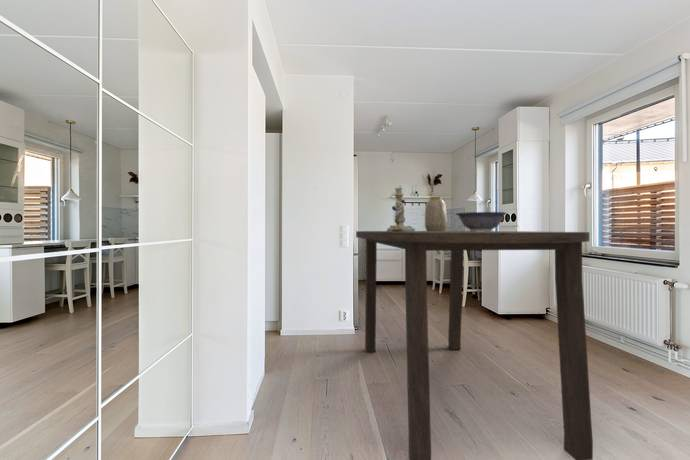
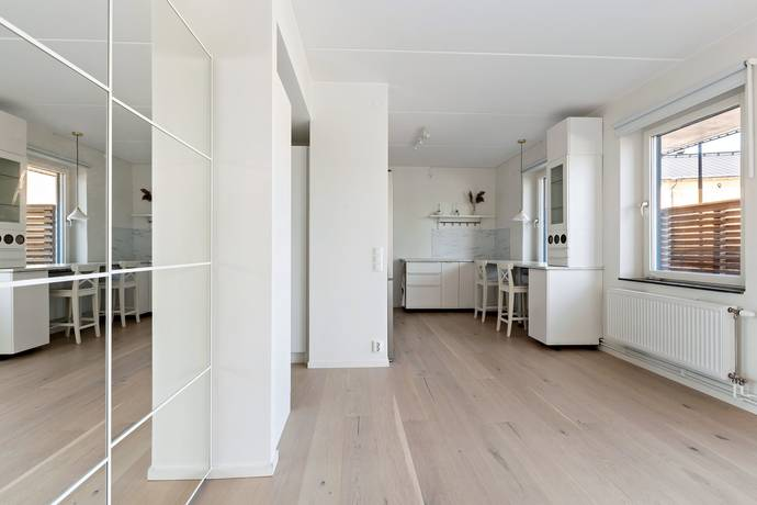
- vase [424,196,448,231]
- dining table [355,230,594,460]
- candlestick [386,187,416,232]
- decorative bowl [454,211,509,232]
